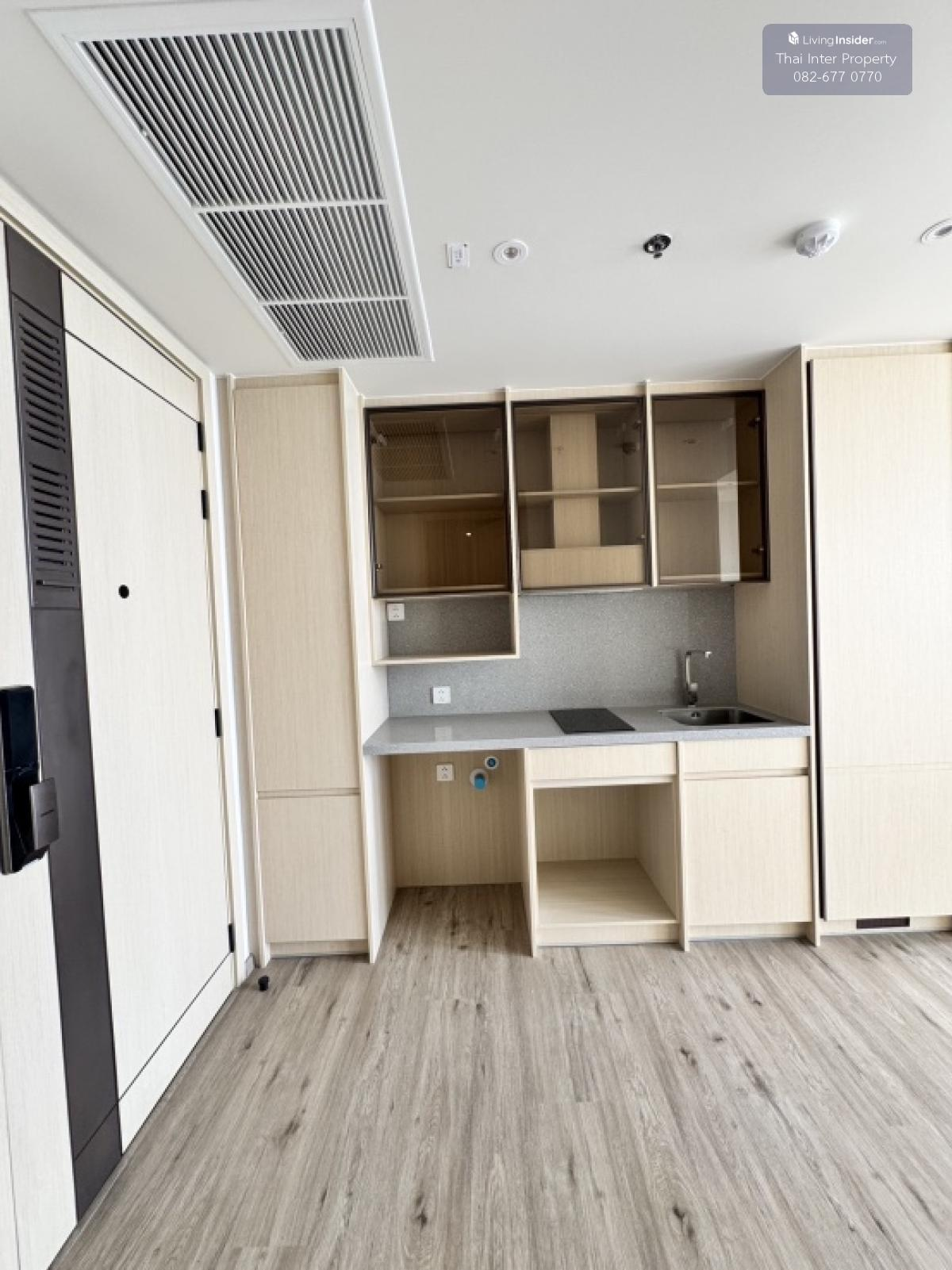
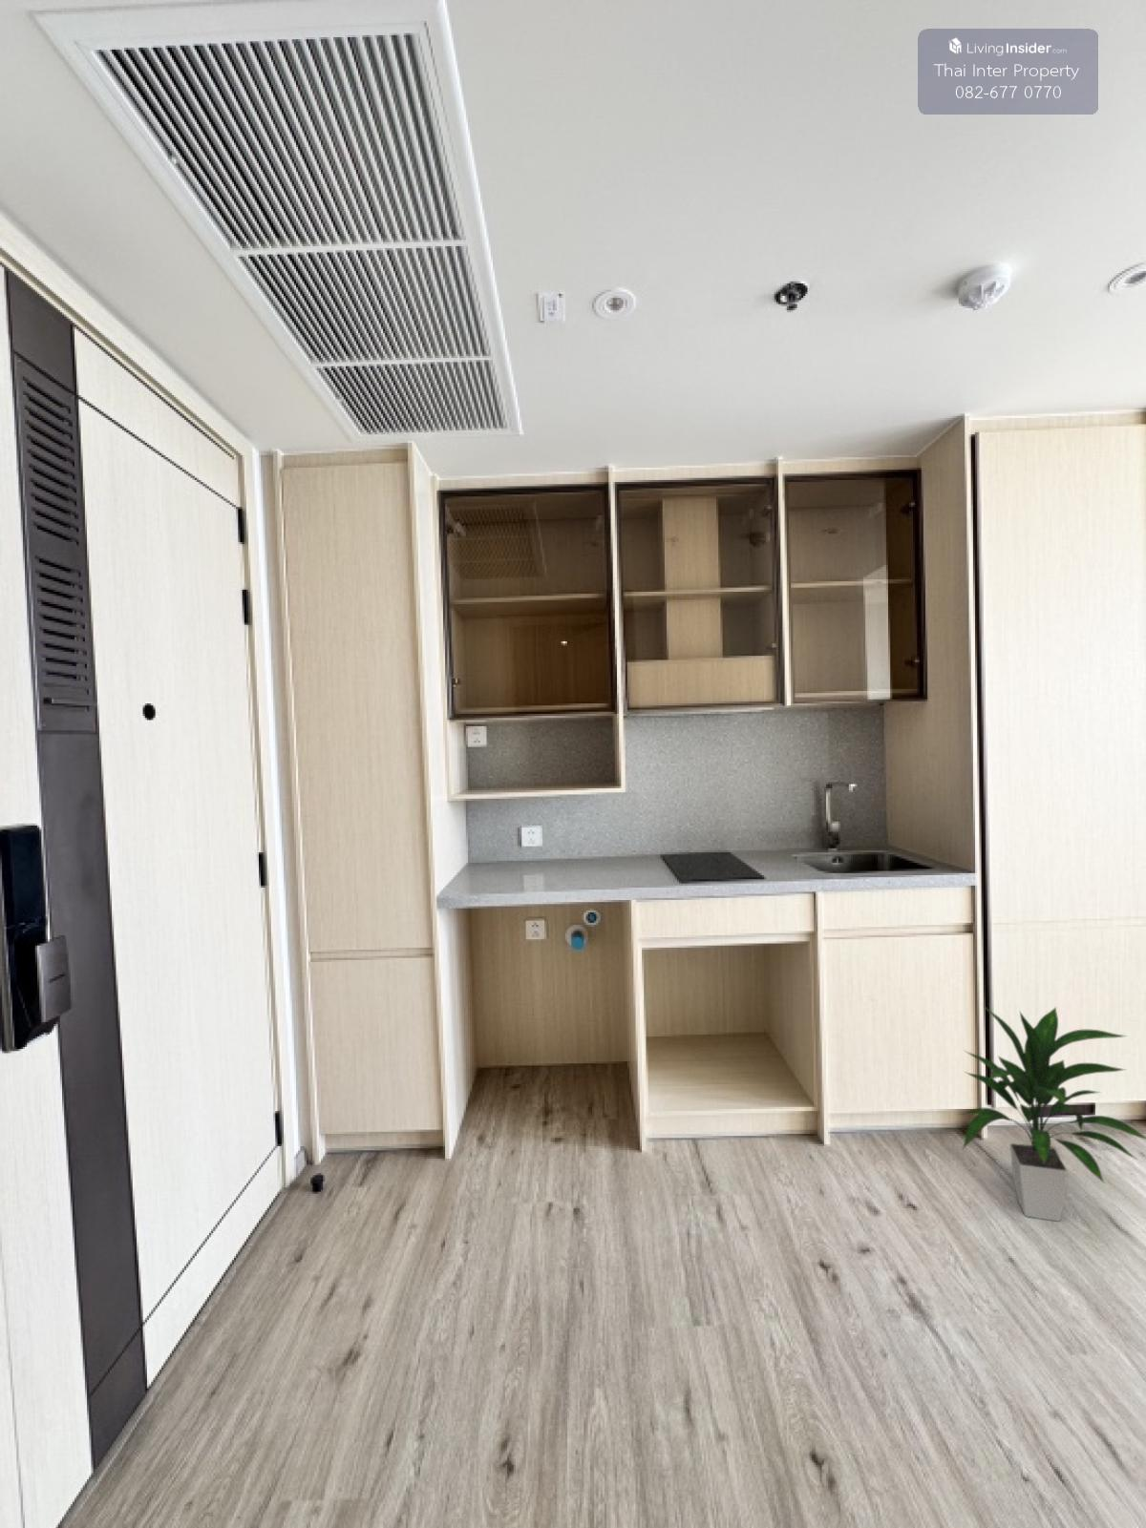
+ indoor plant [959,1005,1146,1222]
